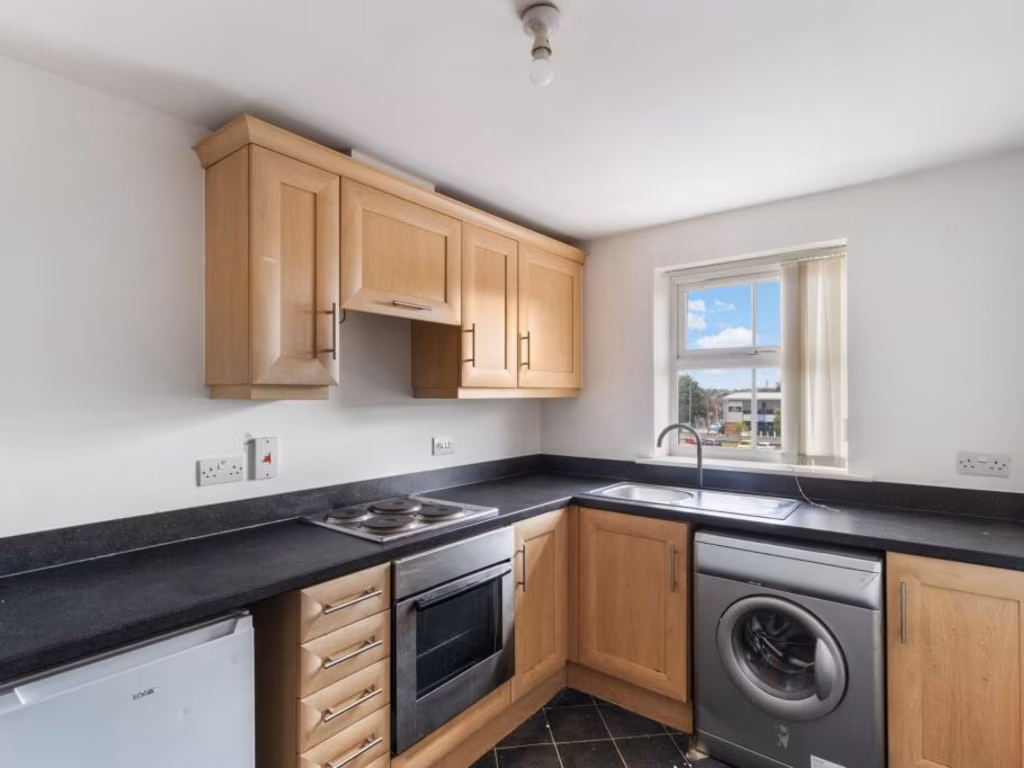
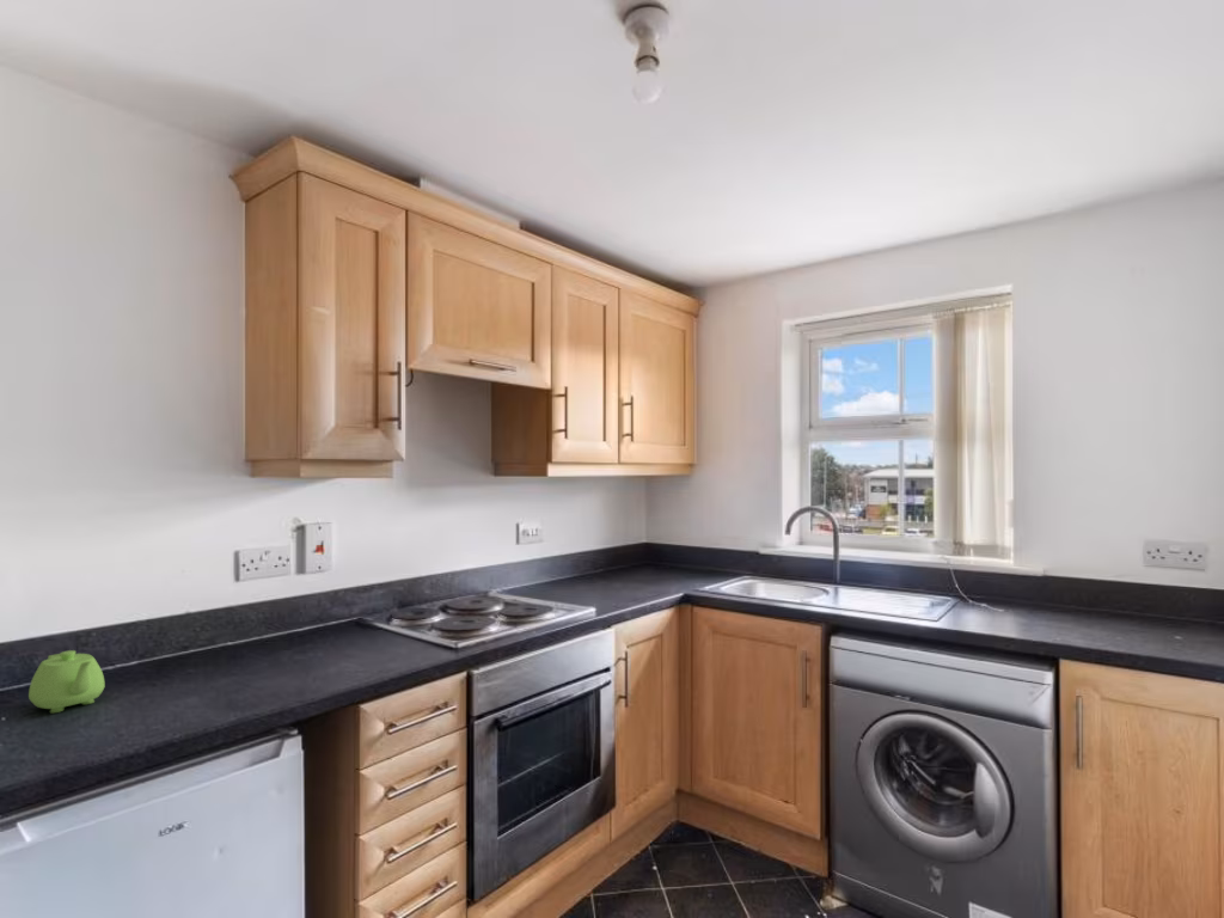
+ teapot [27,649,106,714]
